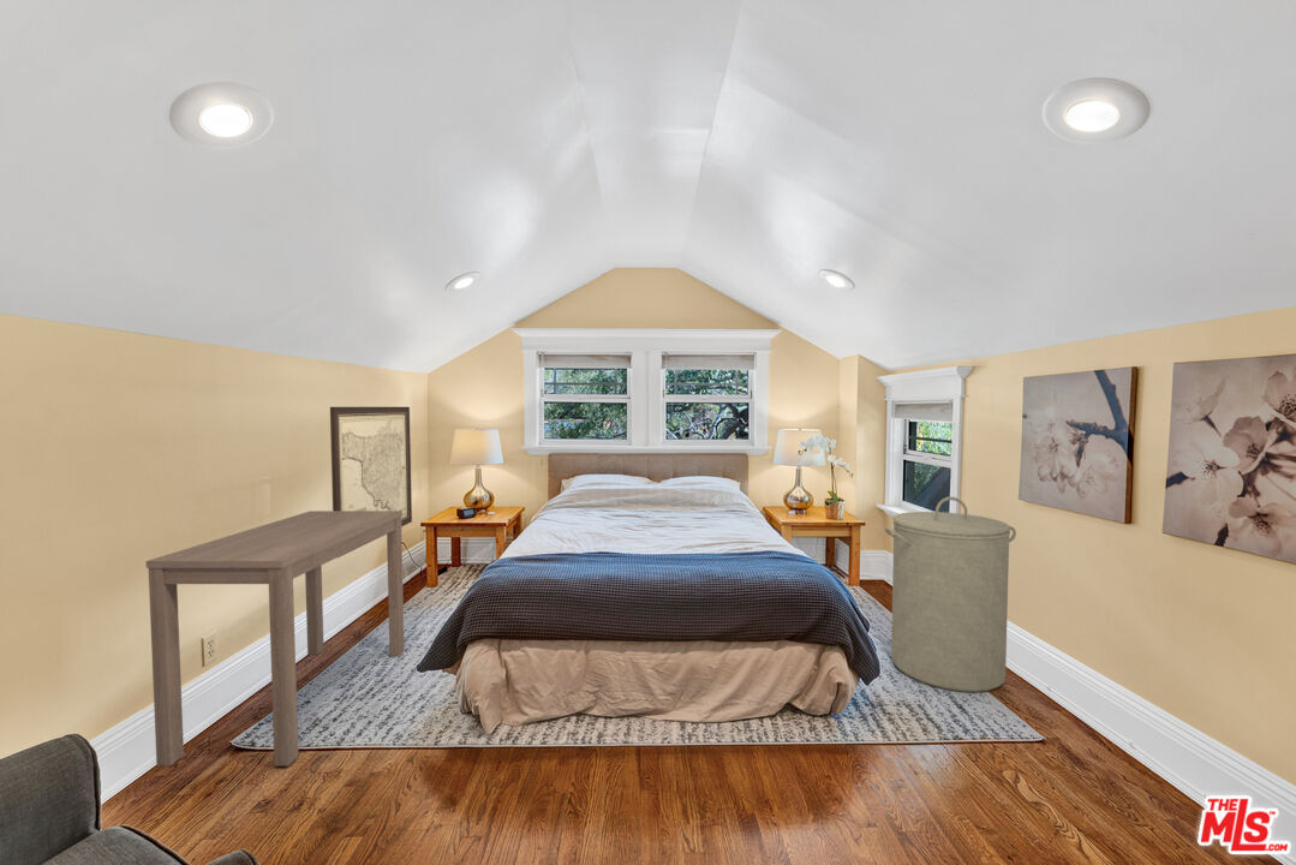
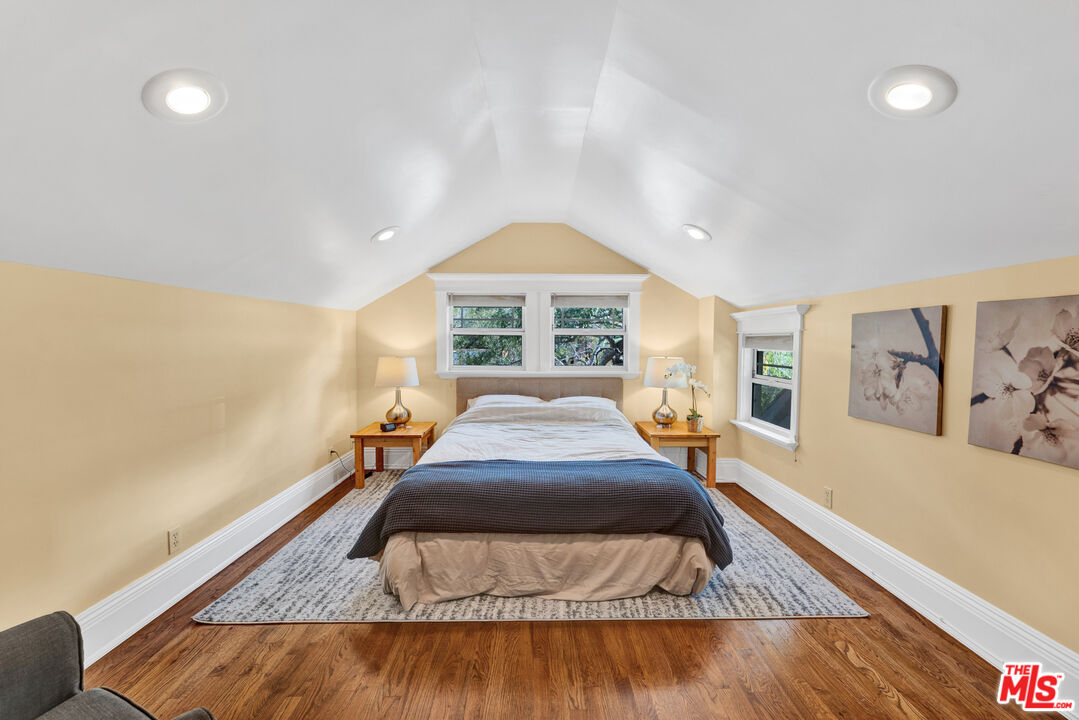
- desk [145,509,406,766]
- wall art [329,406,413,559]
- laundry hamper [884,495,1017,693]
